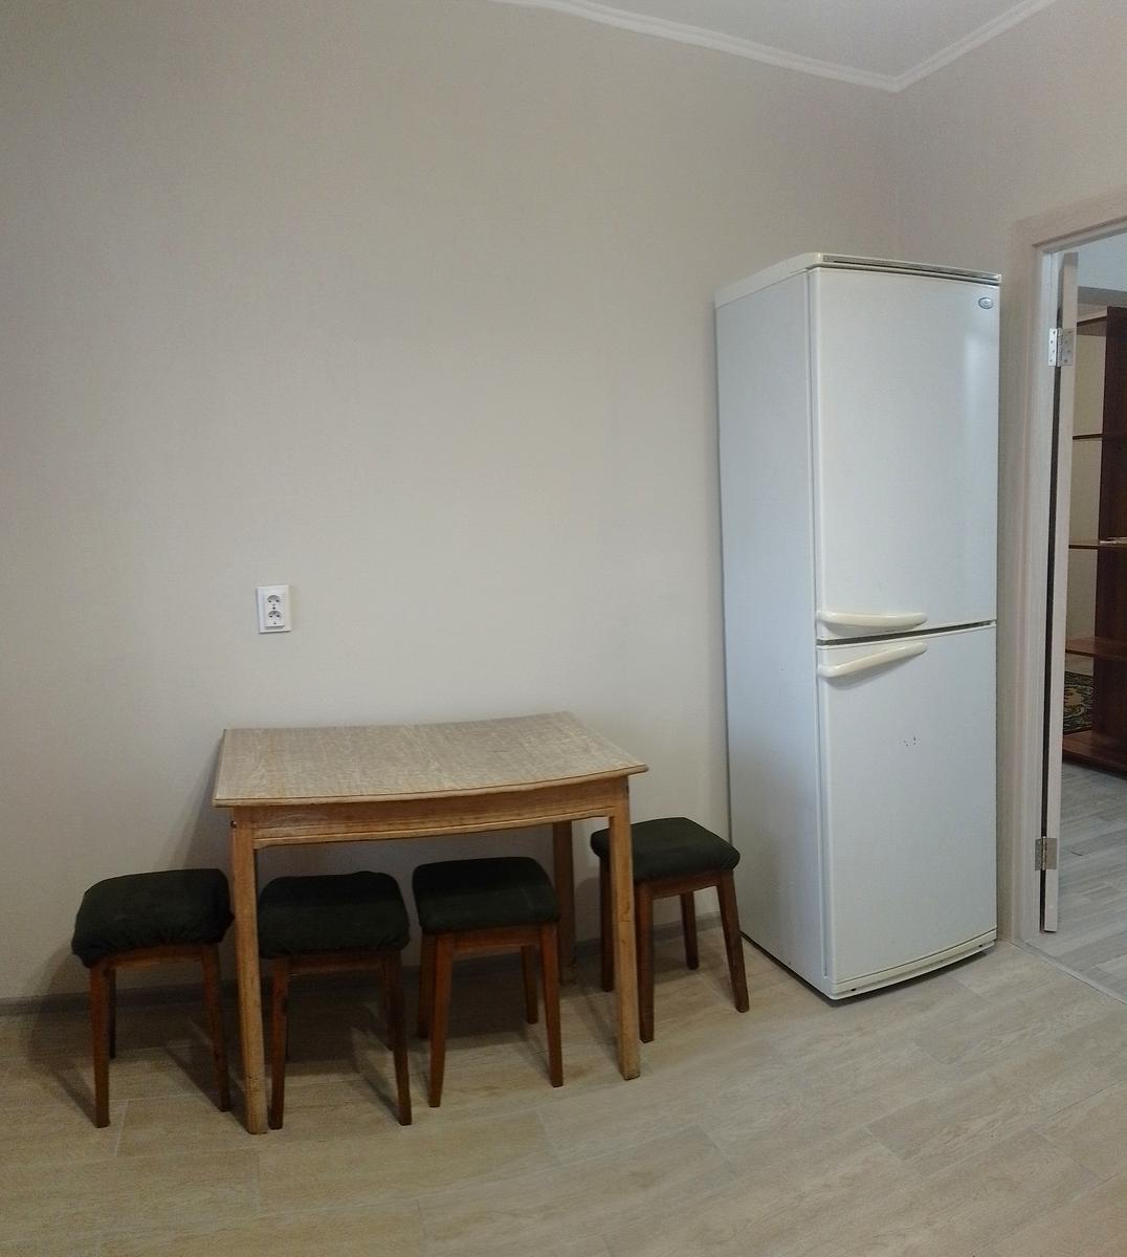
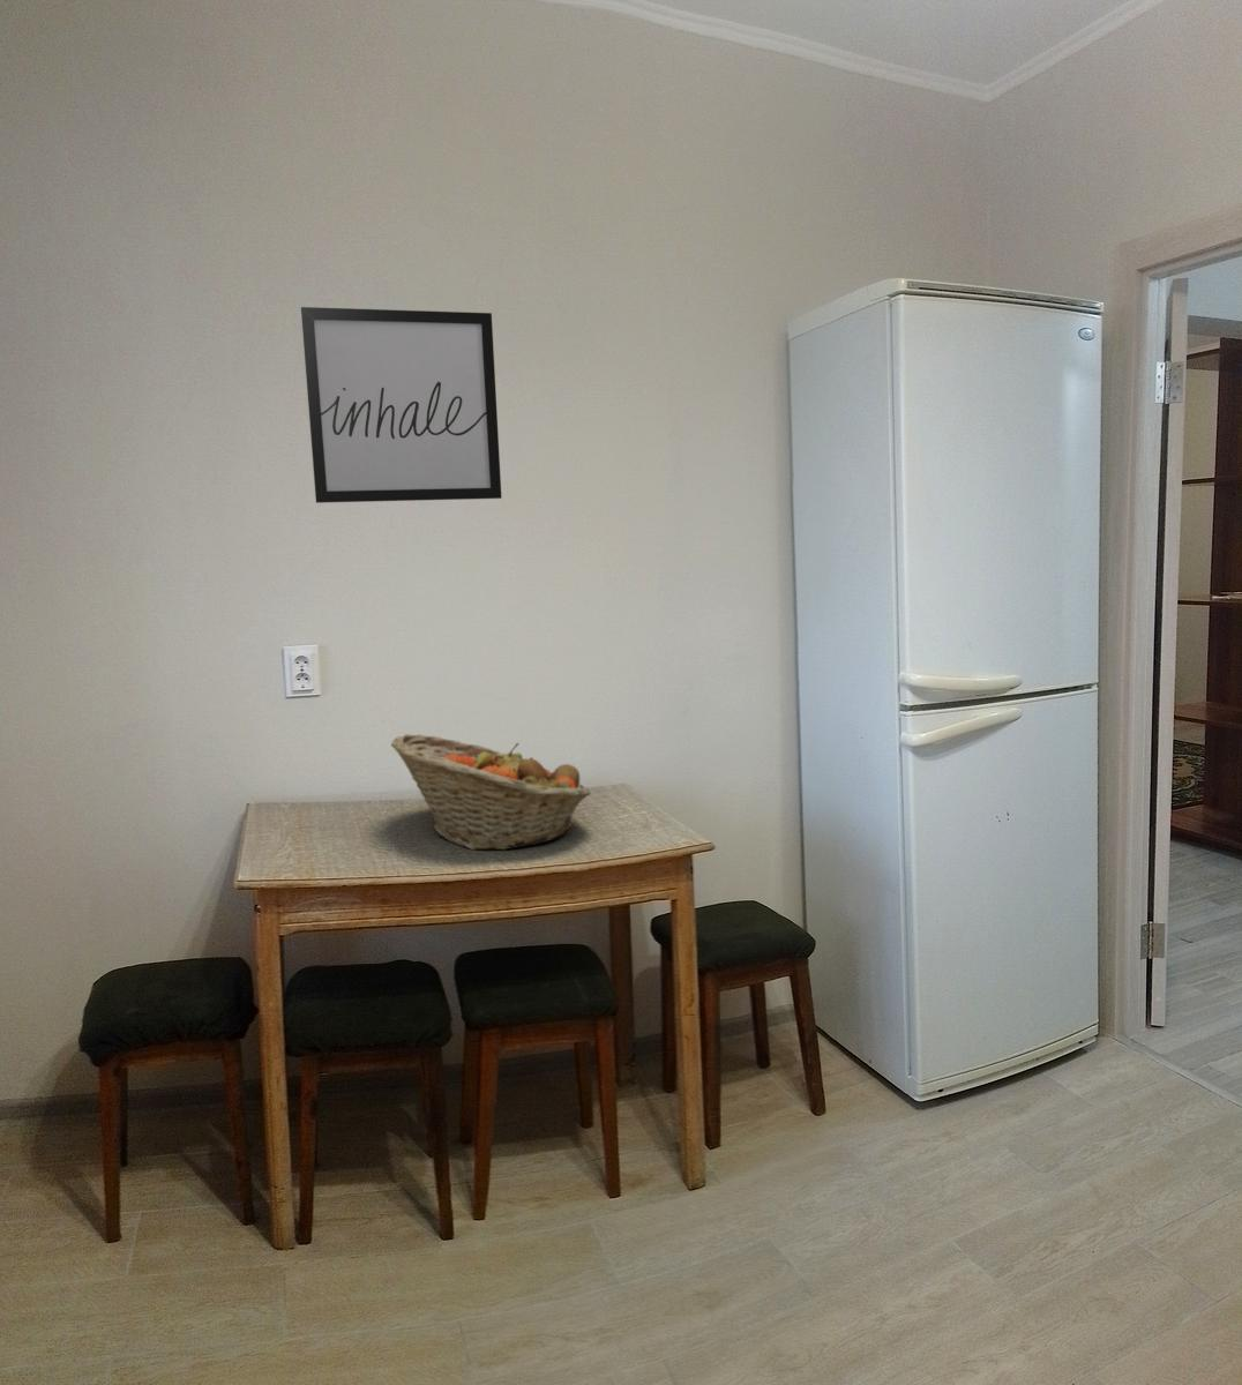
+ wall art [300,306,502,505]
+ fruit basket [390,733,592,850]
